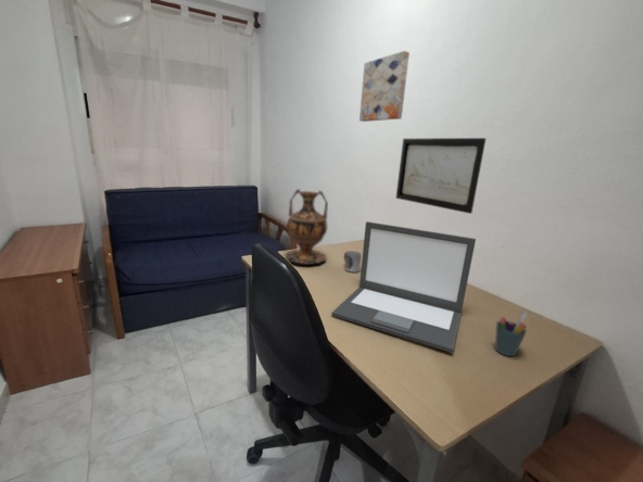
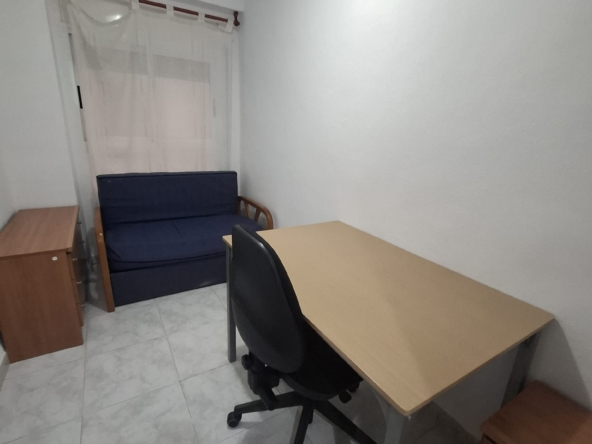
- laptop [330,220,477,354]
- vase [285,188,329,266]
- wall art [358,50,411,123]
- wall art [394,137,487,215]
- cup [343,250,363,274]
- pen holder [494,310,528,357]
